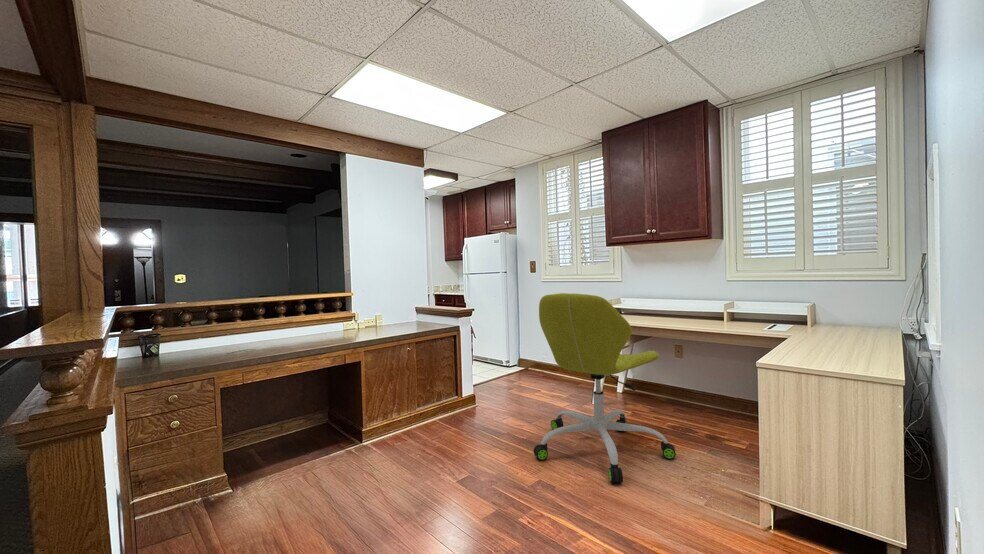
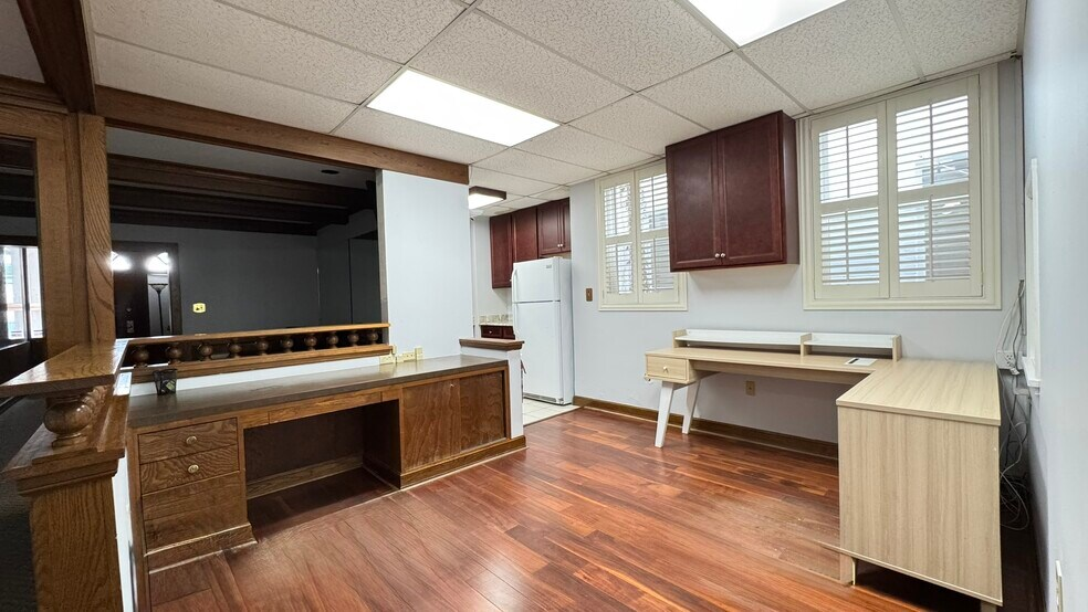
- office chair [533,292,677,483]
